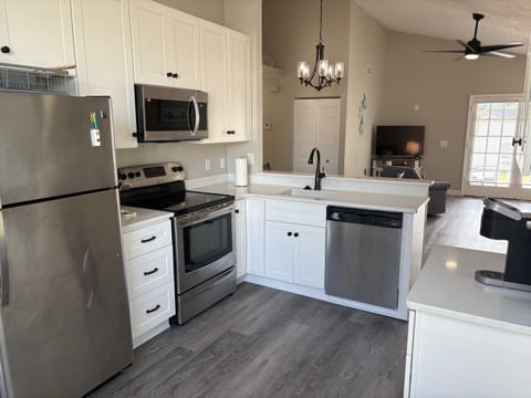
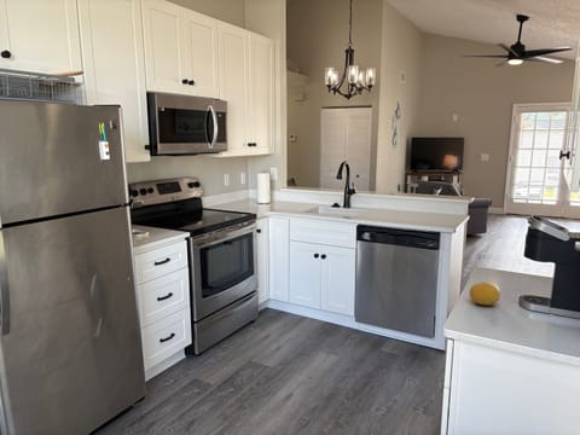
+ fruit [469,282,501,306]
